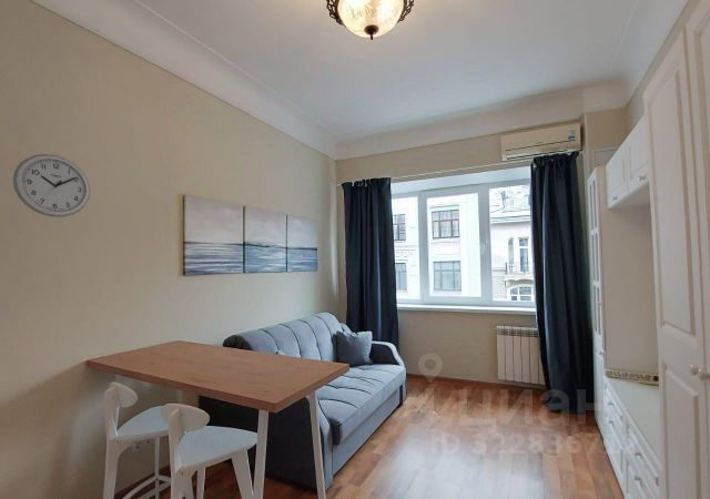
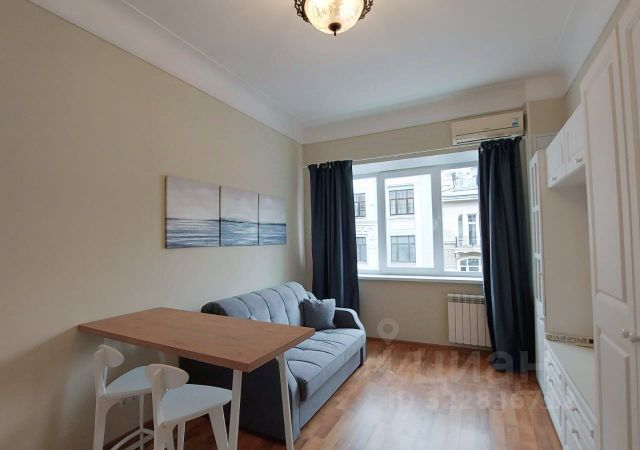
- wall clock [12,153,91,218]
